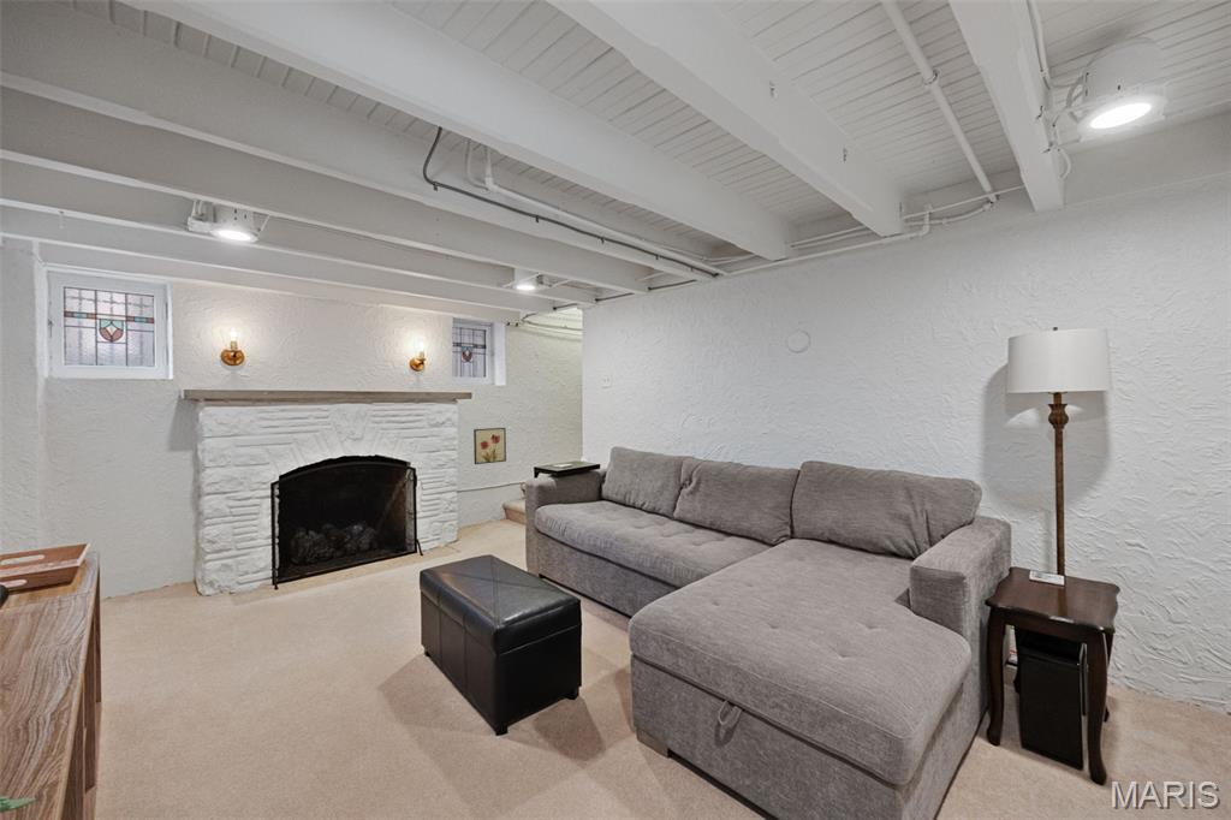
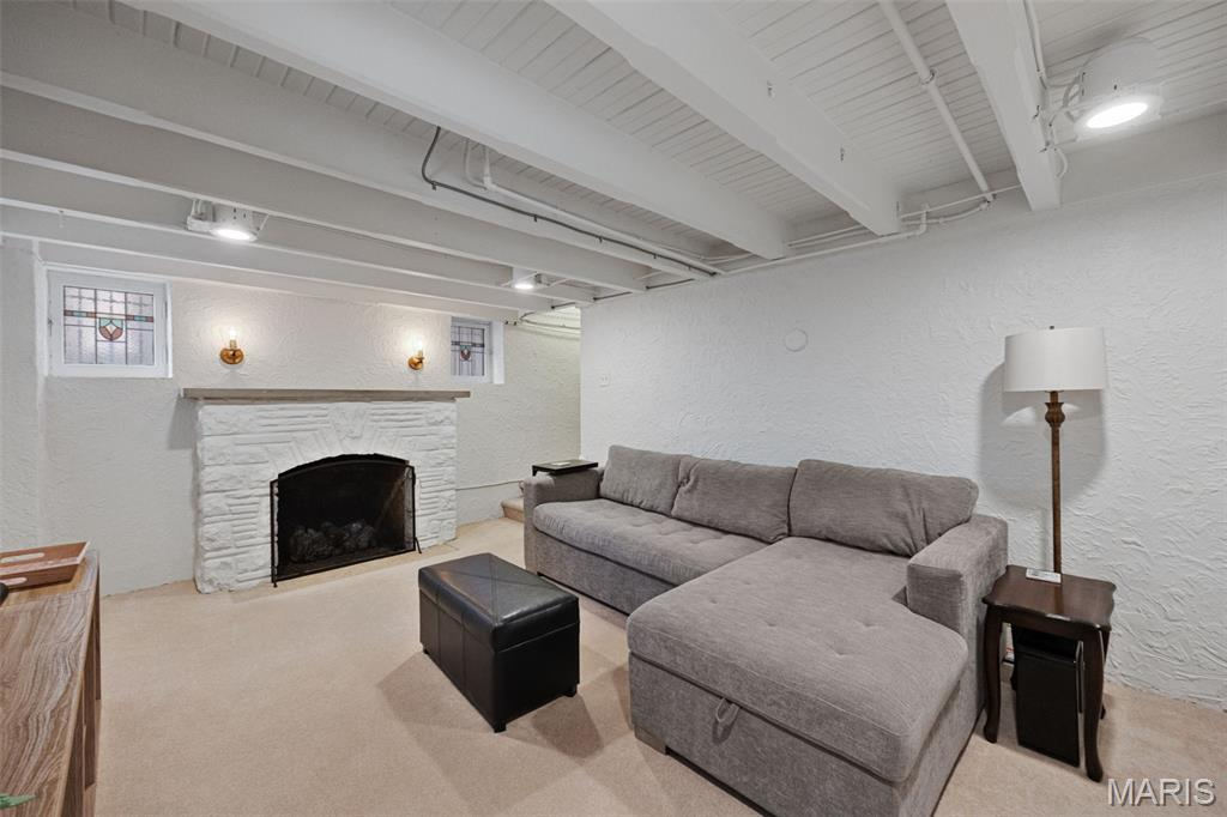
- wall art [472,427,507,465]
